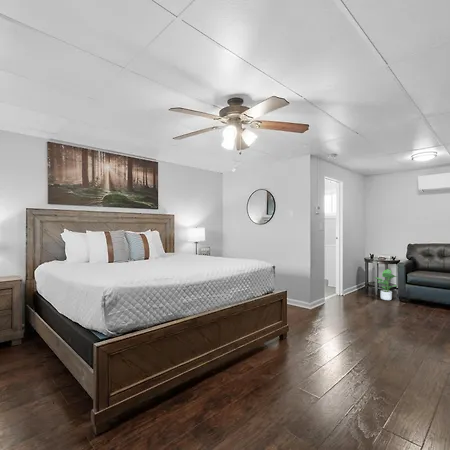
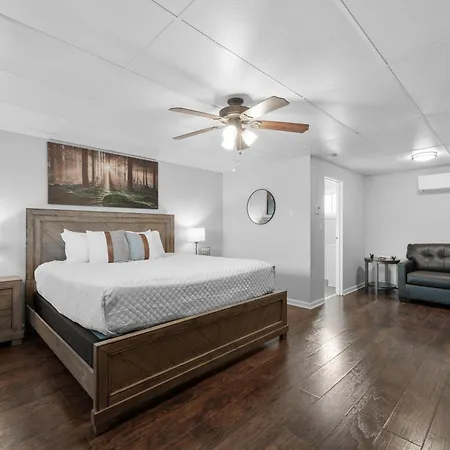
- potted plant [373,268,399,301]
